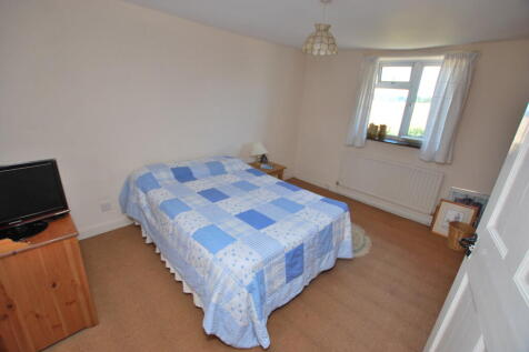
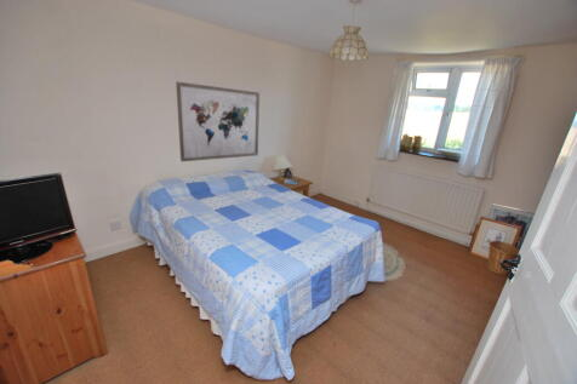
+ wall art [175,80,261,162]
